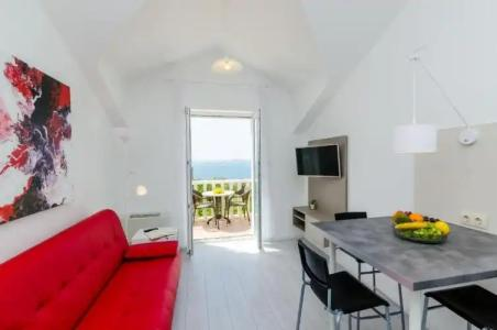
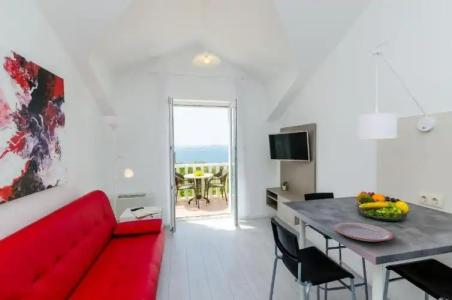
+ plate [333,222,395,242]
